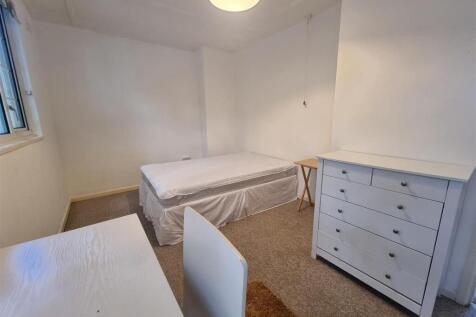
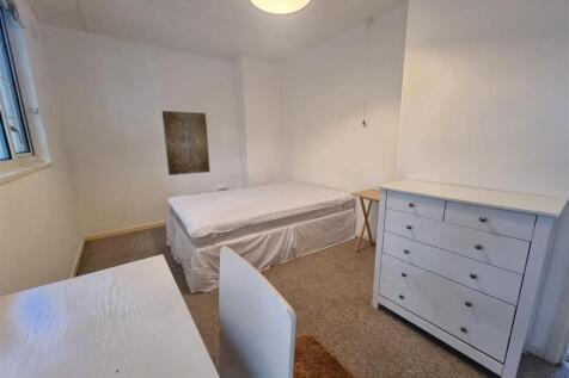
+ wall art [161,110,212,176]
